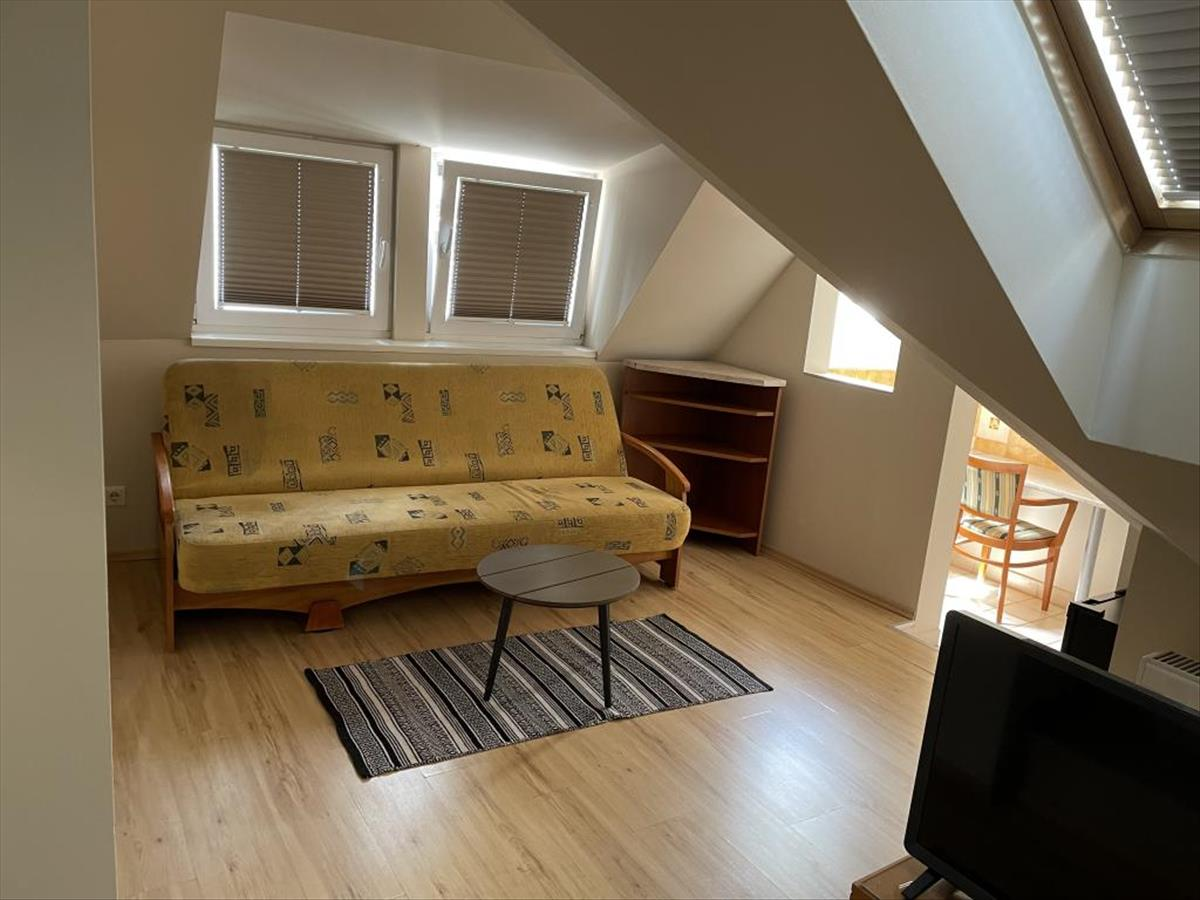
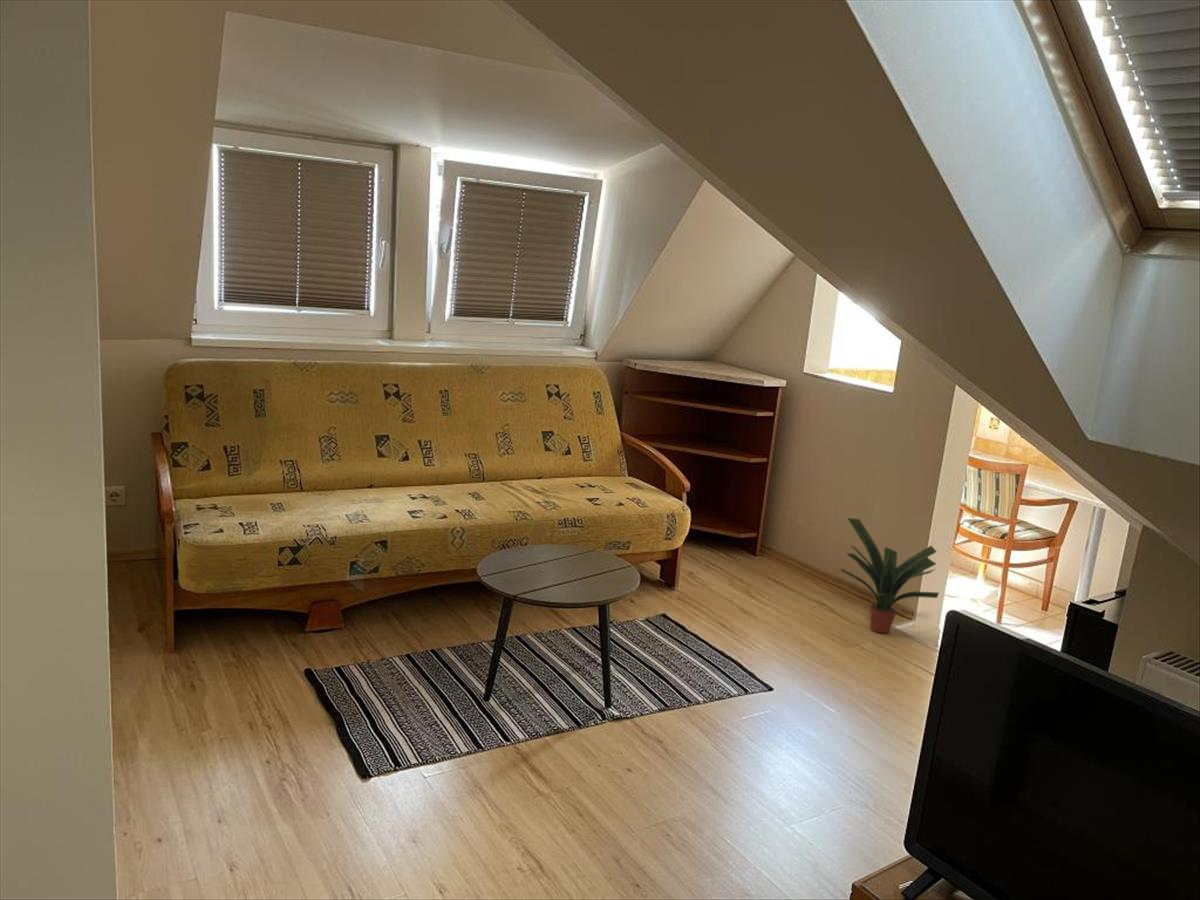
+ potted plant [839,517,940,634]
